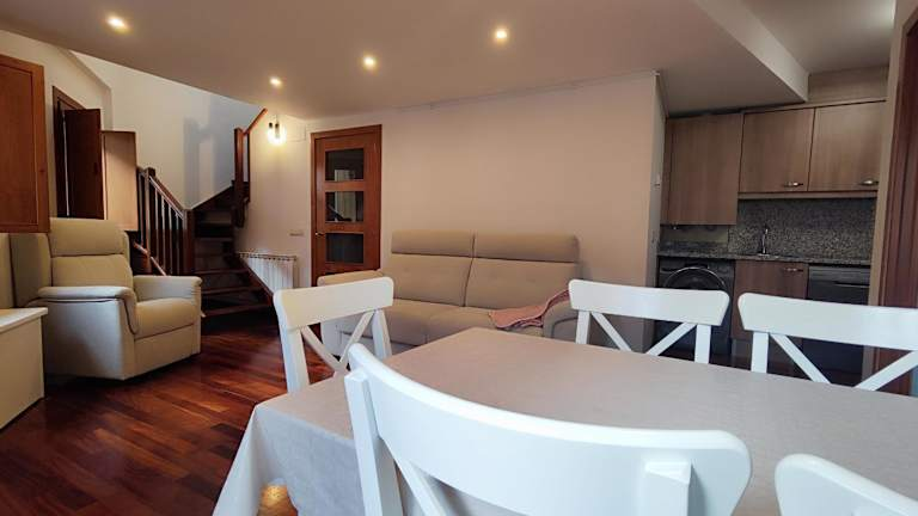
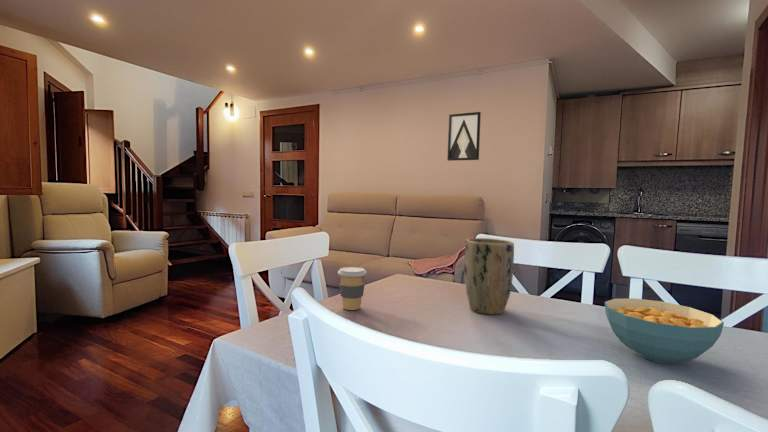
+ coffee cup [337,266,368,311]
+ wall art [446,111,482,162]
+ plant pot [463,237,515,315]
+ cereal bowl [604,297,725,364]
